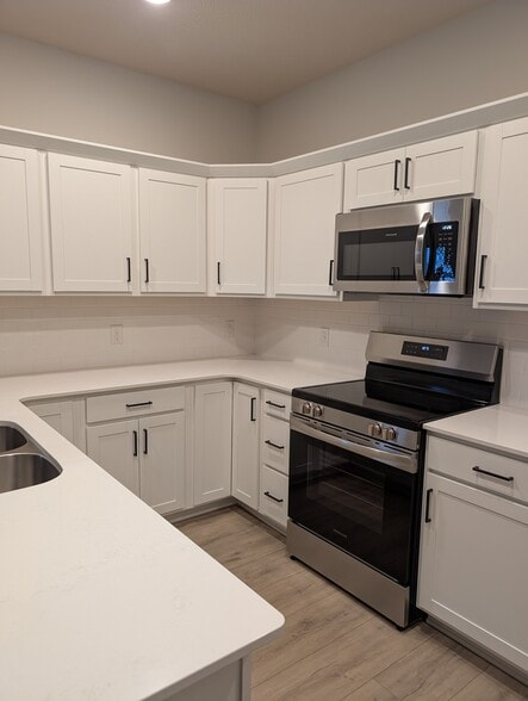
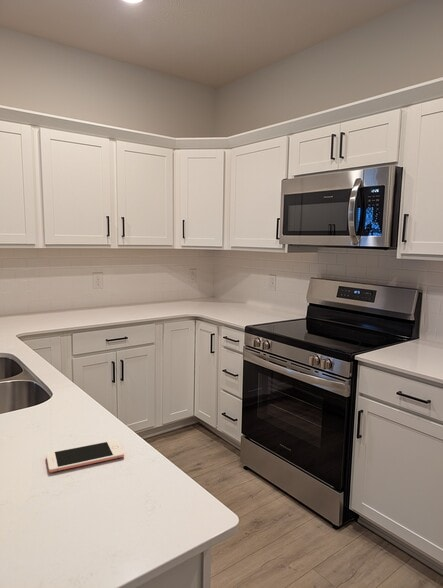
+ cell phone [45,439,125,473]
